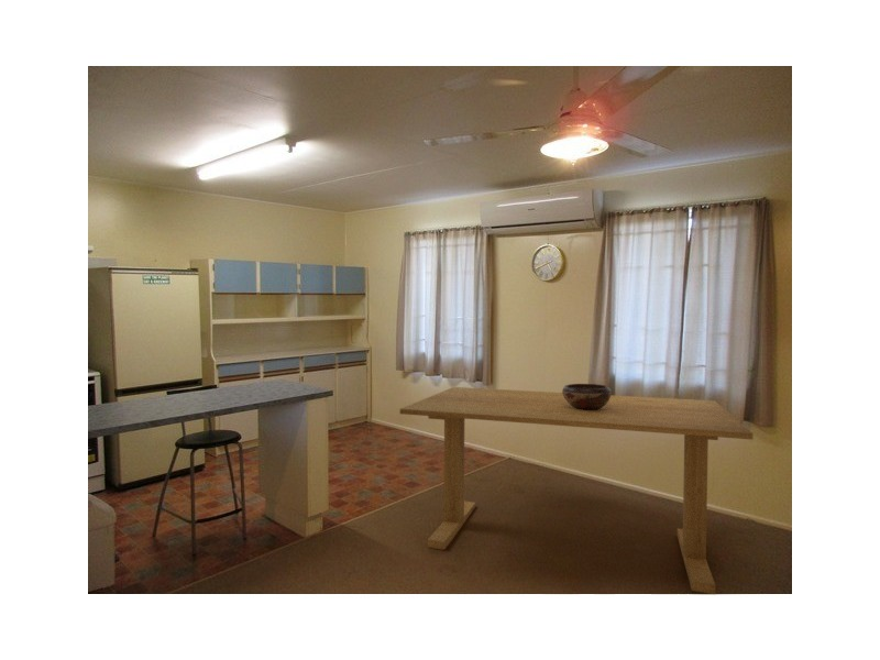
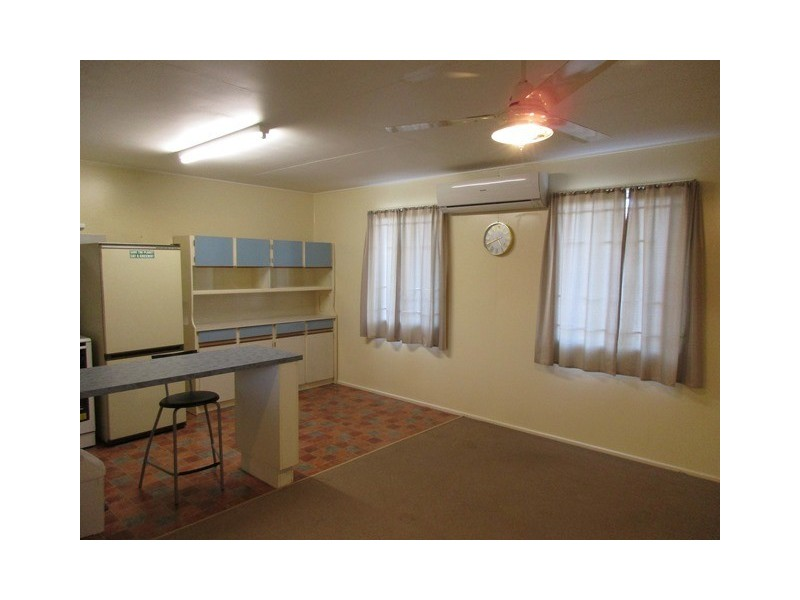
- decorative bowl [561,383,613,410]
- dining table [399,386,755,595]
